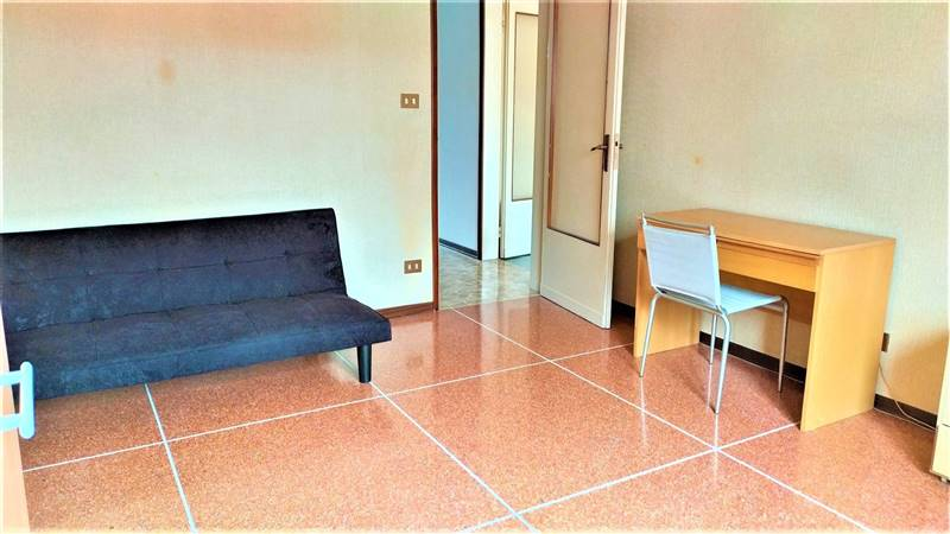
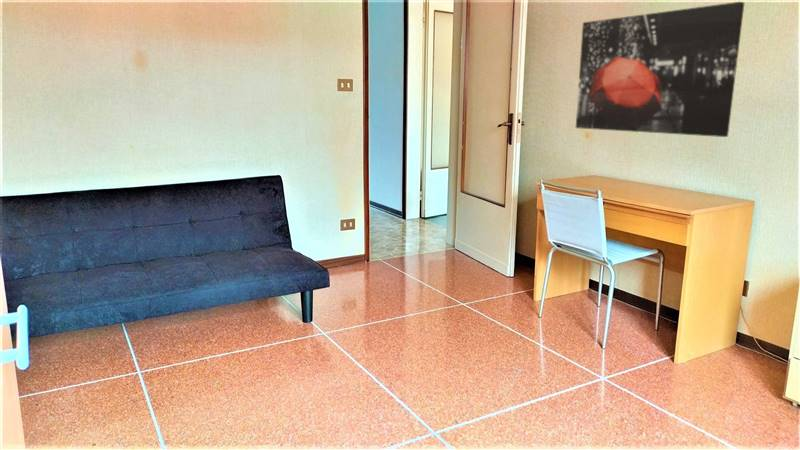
+ wall art [575,1,745,138]
